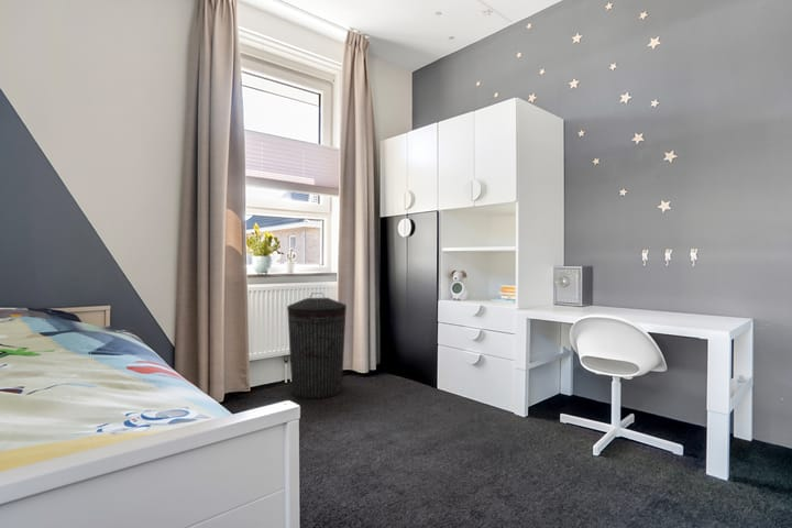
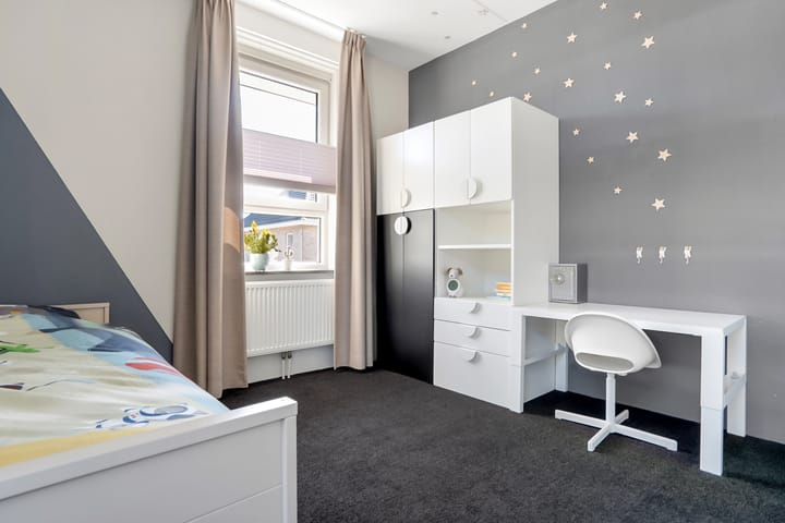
- trash can [286,292,348,400]
